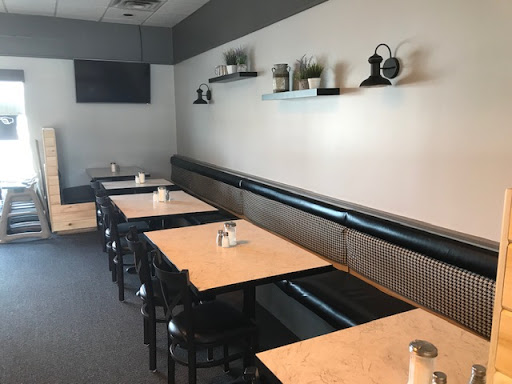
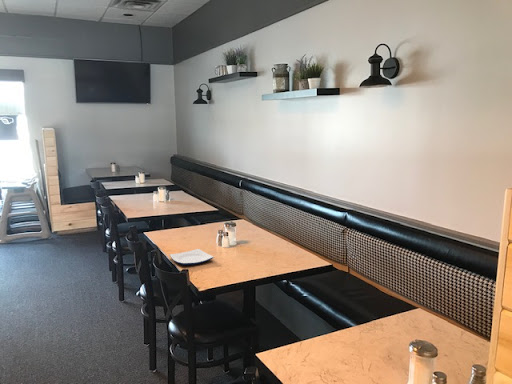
+ plate [169,248,214,266]
